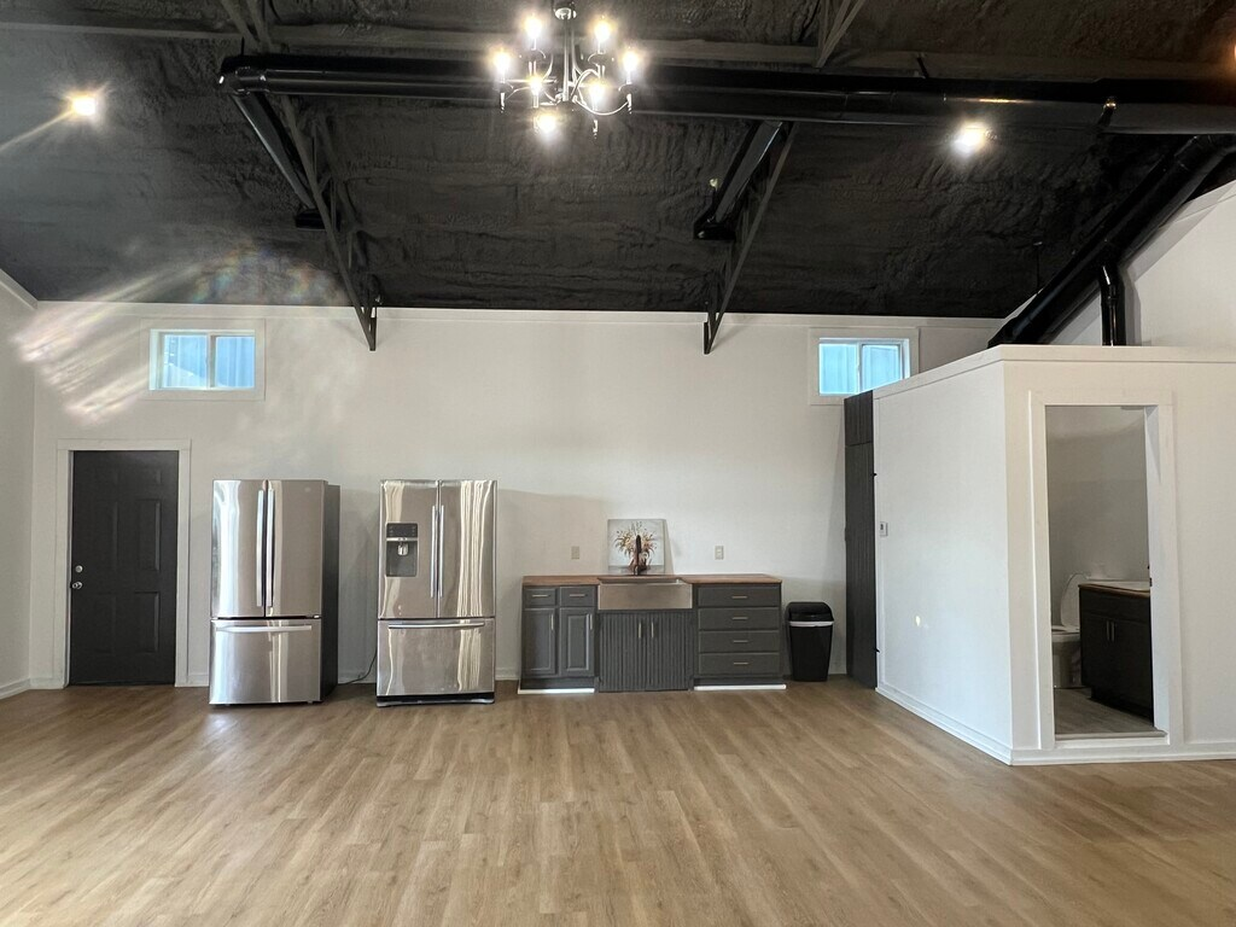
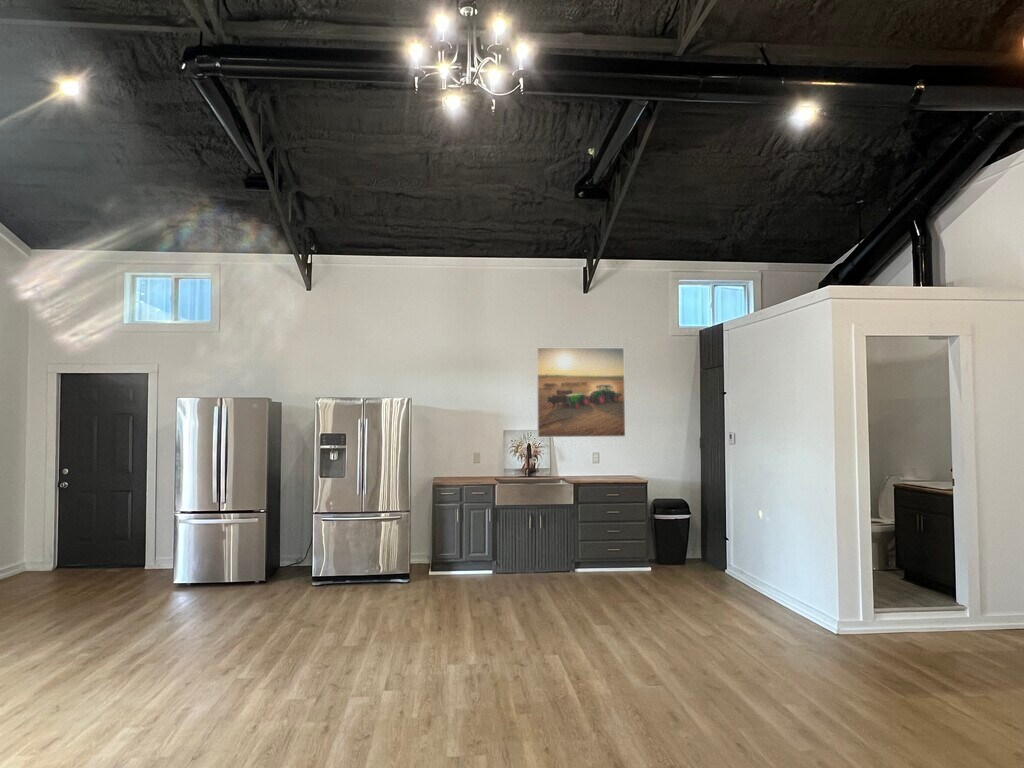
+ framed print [536,347,626,438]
